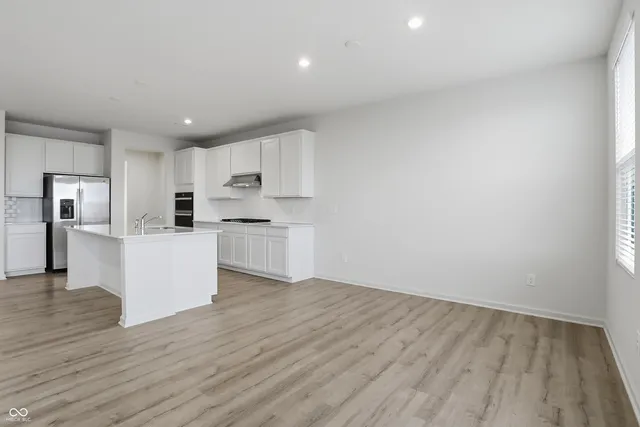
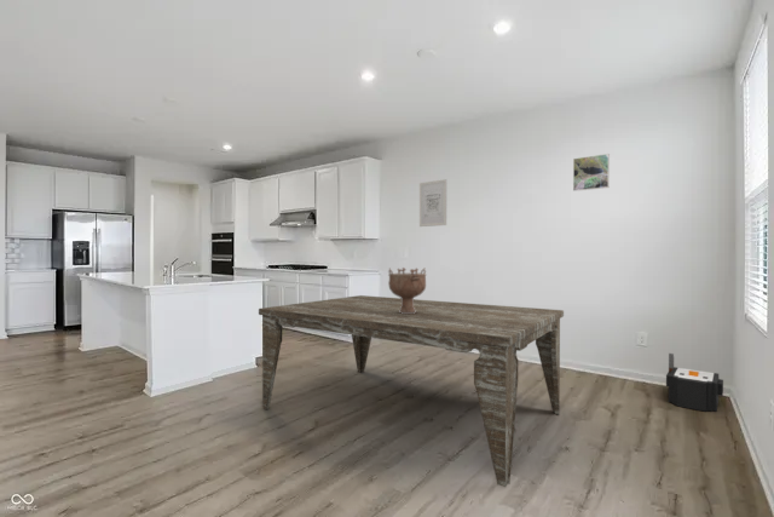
+ dining table [258,294,565,488]
+ decorative bowl [387,266,427,314]
+ wall art [418,178,447,228]
+ speaker [665,352,724,413]
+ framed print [572,153,611,193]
